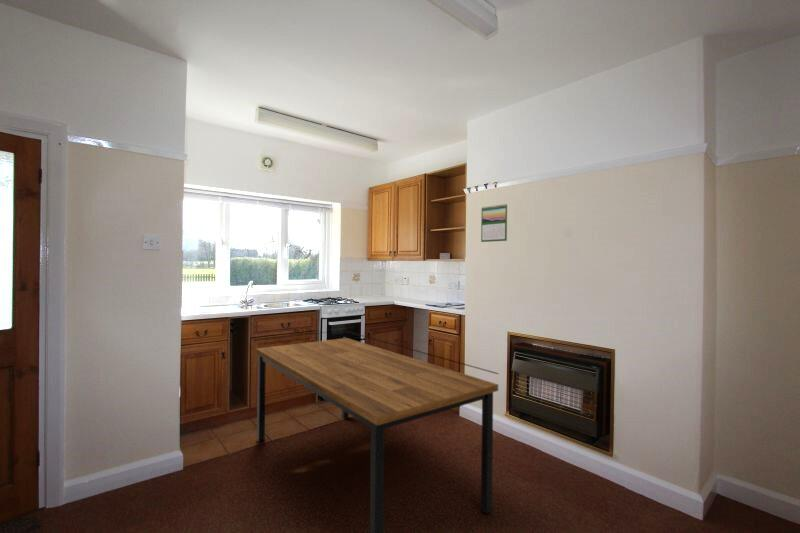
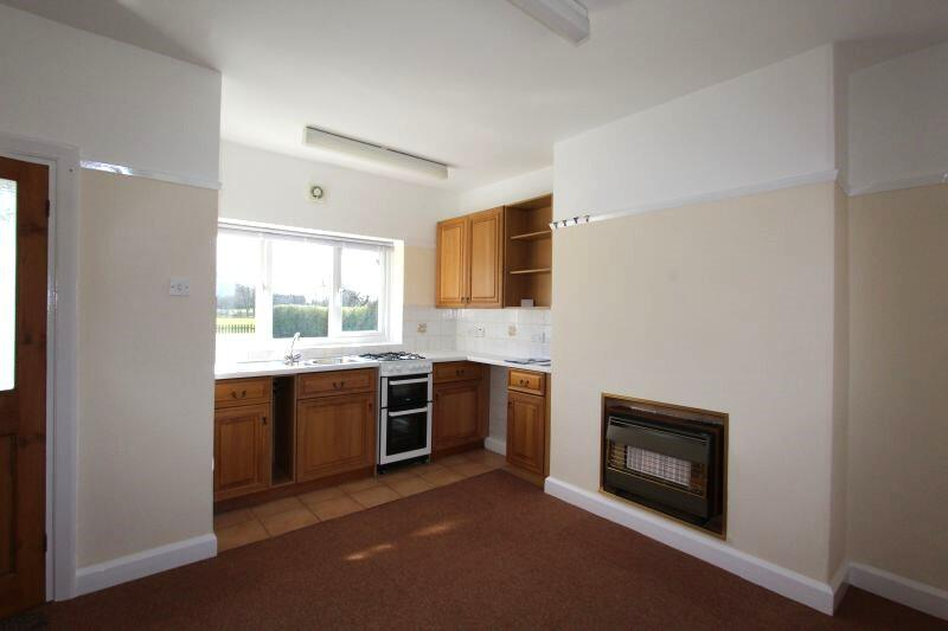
- dining table [252,327,499,533]
- calendar [480,203,508,243]
